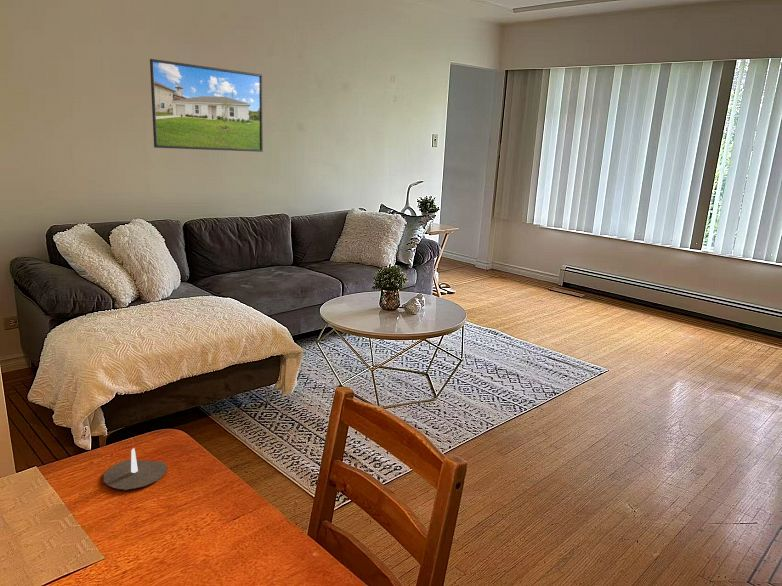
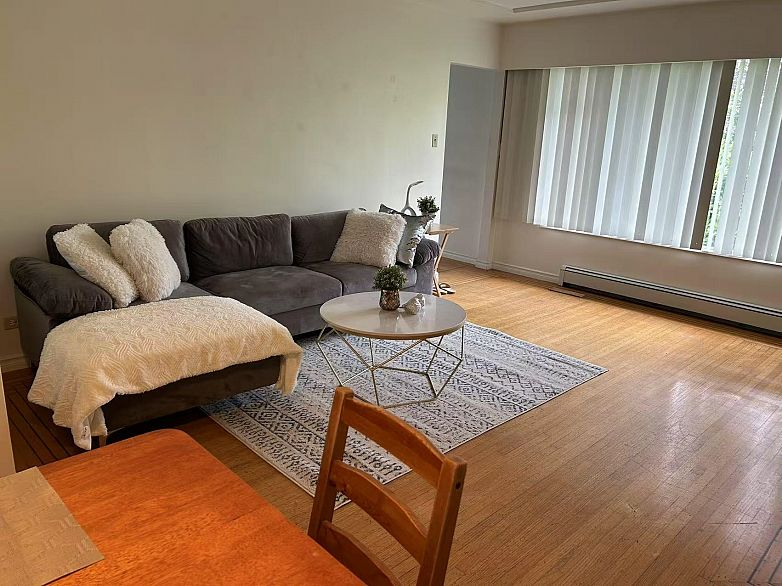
- candle [102,448,181,491]
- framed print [149,58,264,153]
